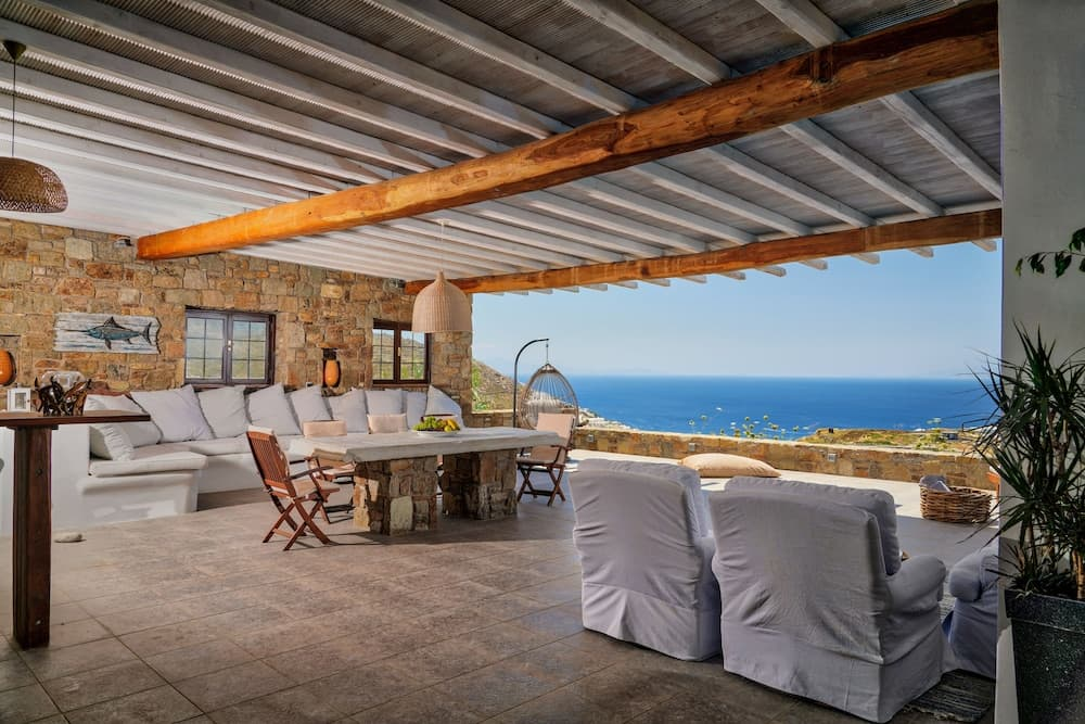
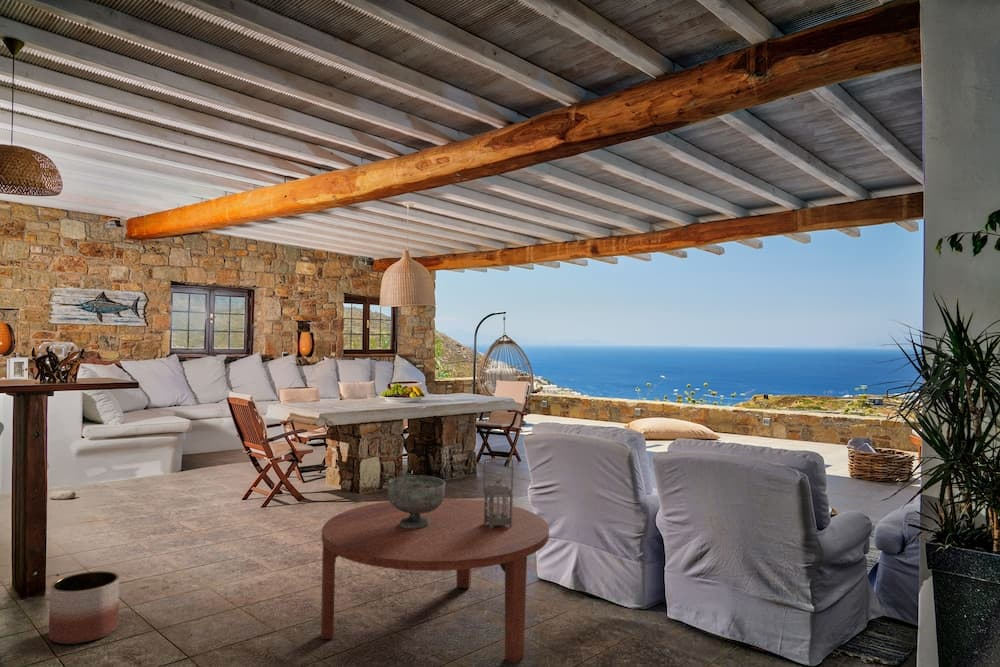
+ lantern [482,456,514,529]
+ coffee table [320,497,550,664]
+ planter [48,570,120,645]
+ decorative bowl [387,474,446,528]
